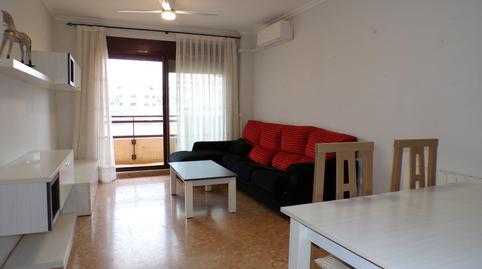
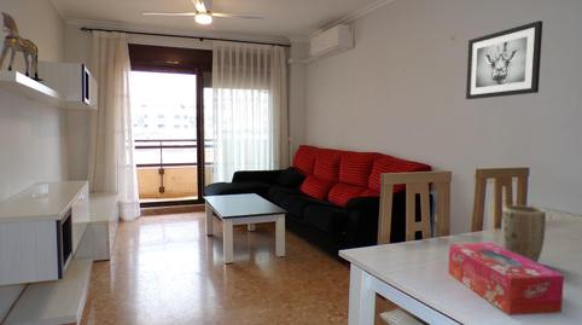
+ tissue box [447,242,565,317]
+ plant pot [500,204,547,263]
+ wall art [465,19,543,100]
